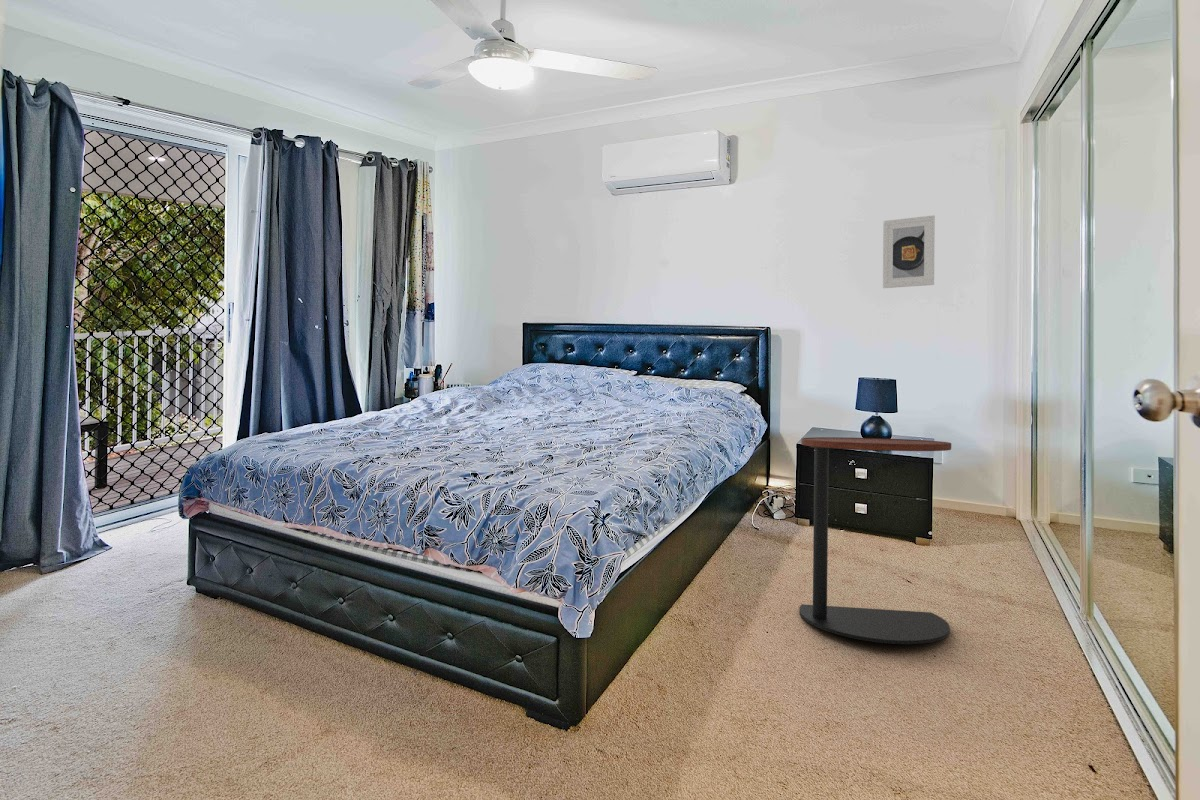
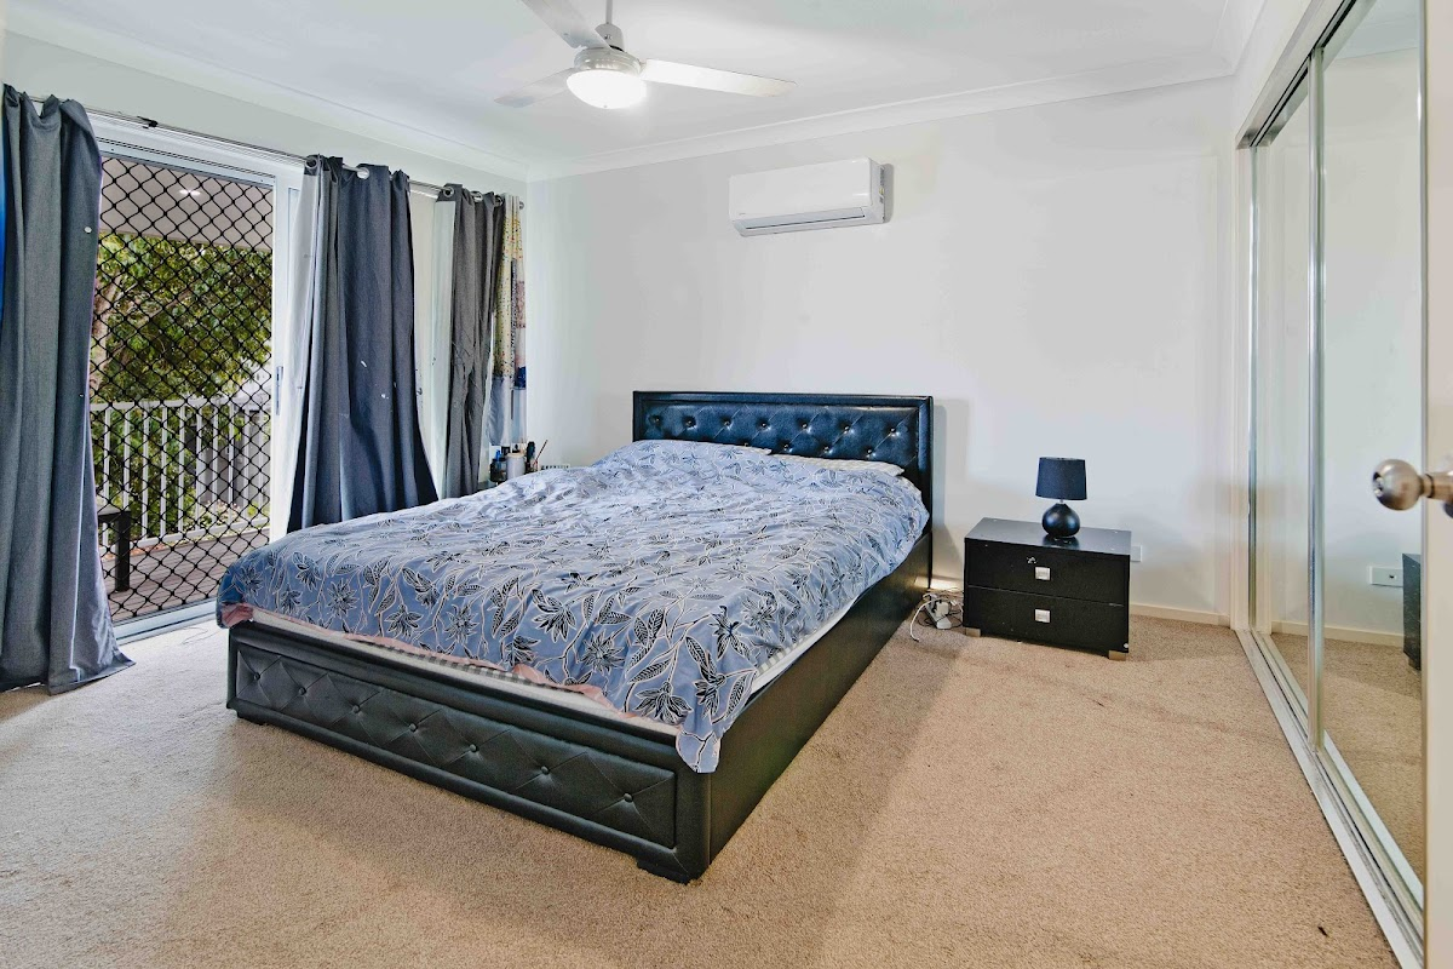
- side table [798,436,952,645]
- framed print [882,214,936,289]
